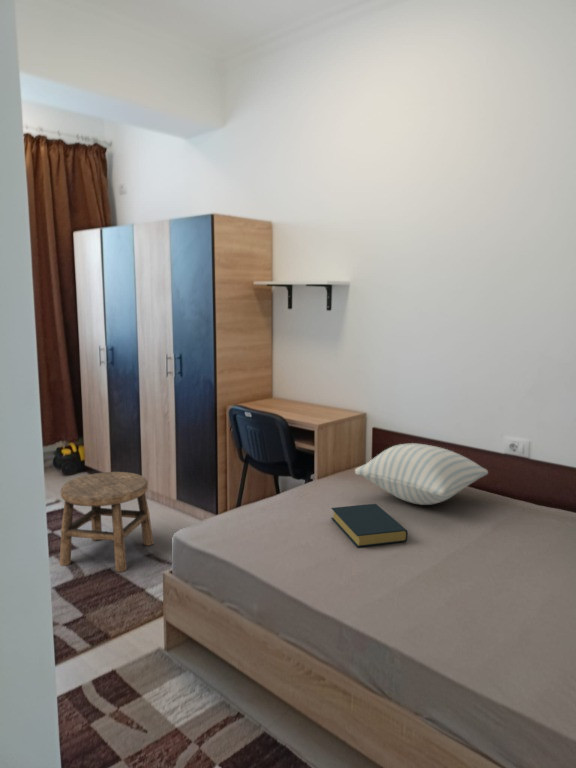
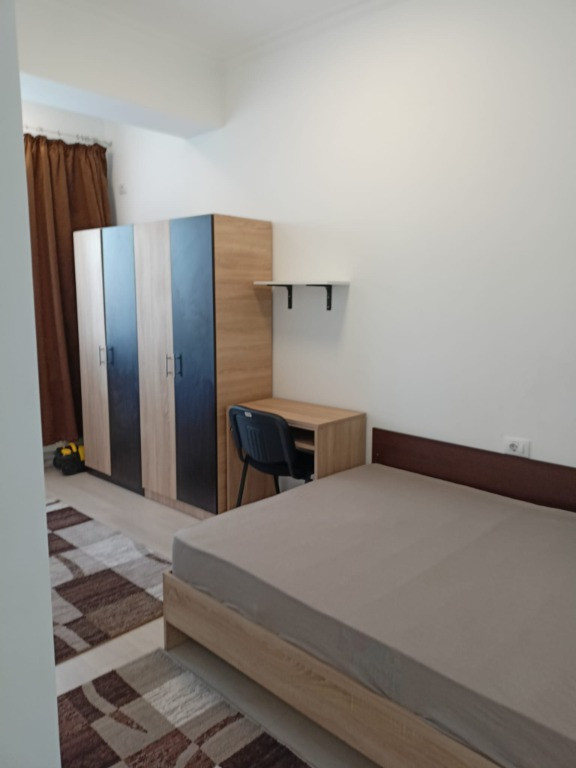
- stool [59,471,154,573]
- hardback book [330,503,409,548]
- pillow [354,442,489,506]
